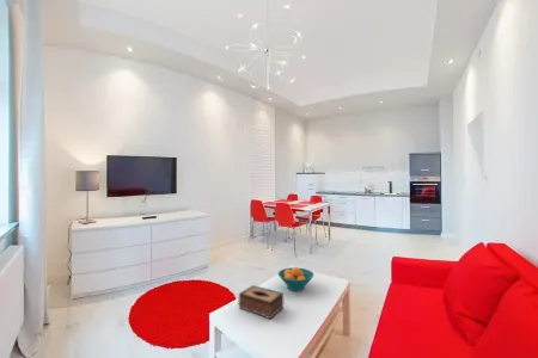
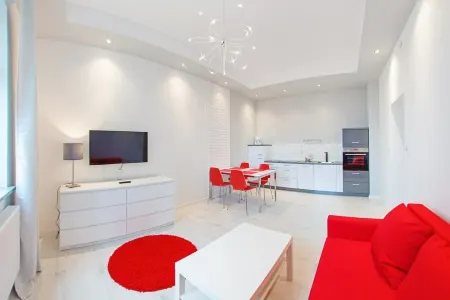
- tissue box [238,284,285,320]
- fruit bowl [276,266,316,292]
